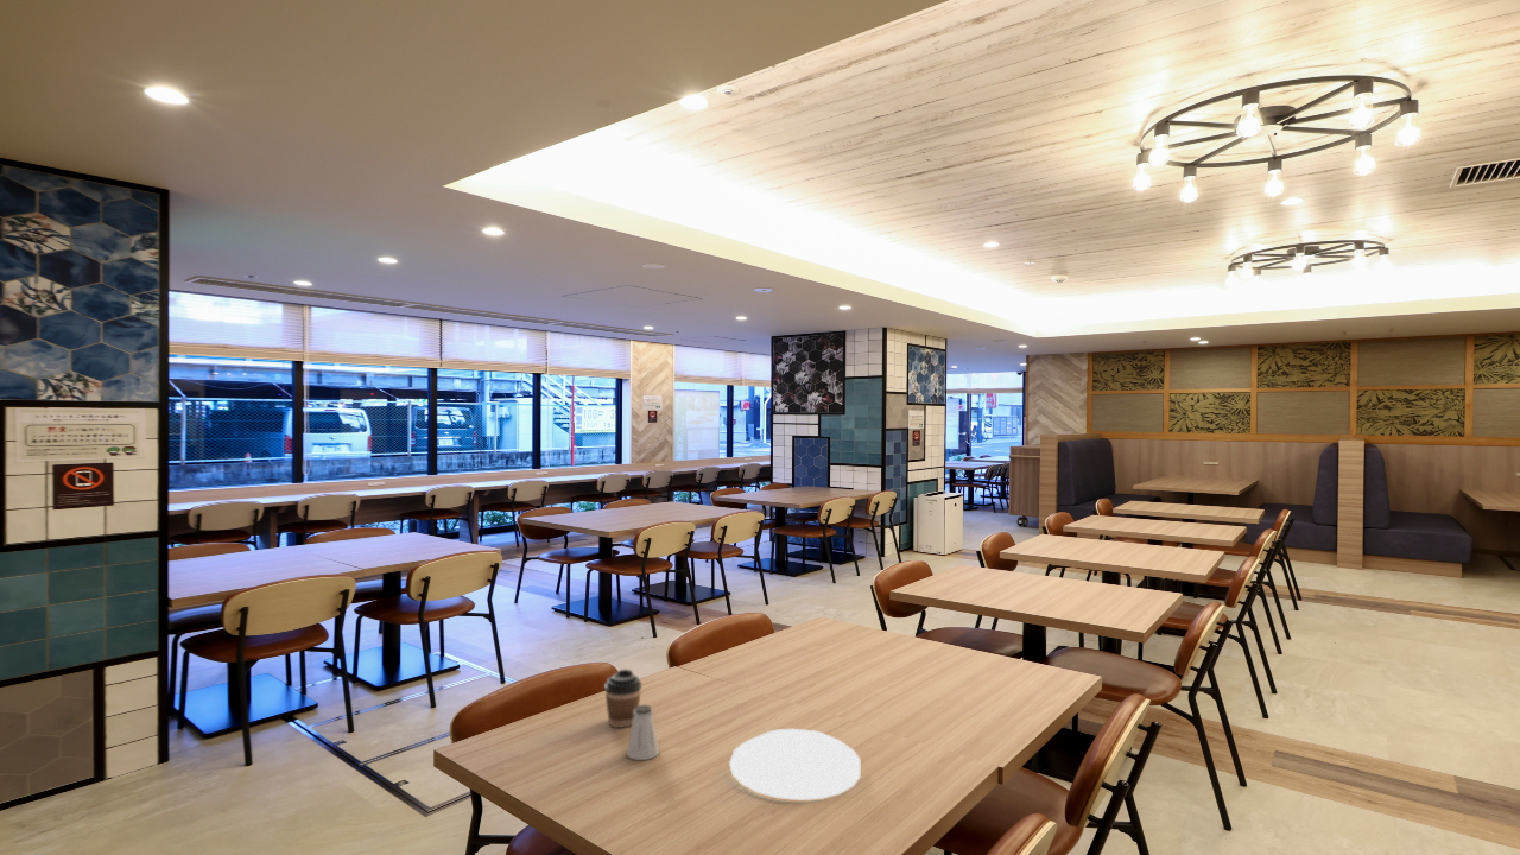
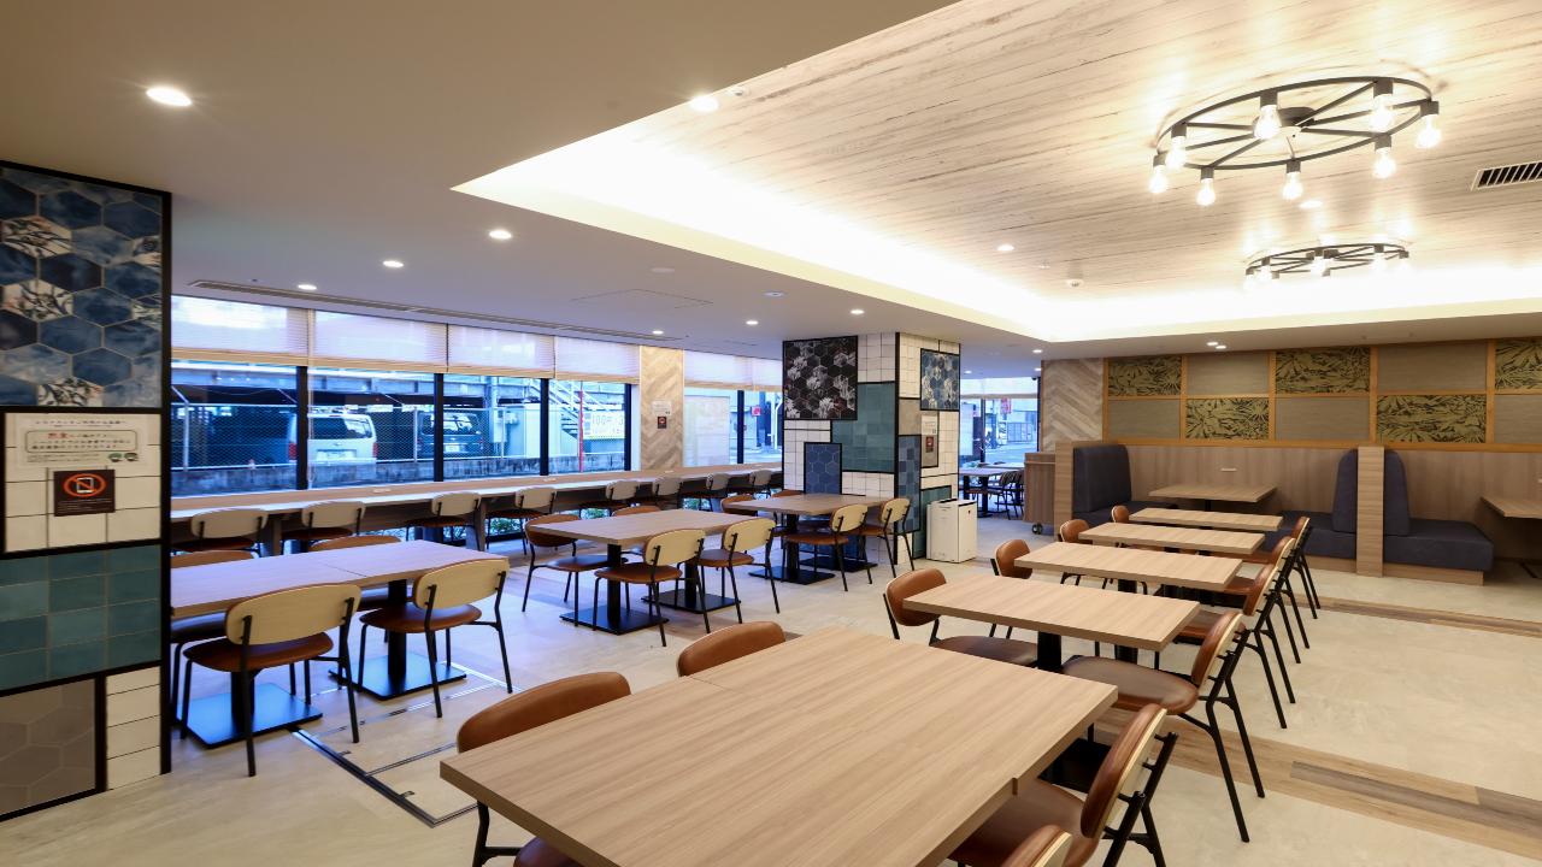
- plate [728,728,861,802]
- saltshaker [626,704,660,761]
- coffee cup [603,669,642,728]
